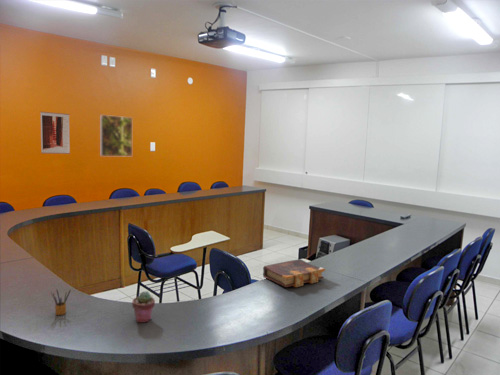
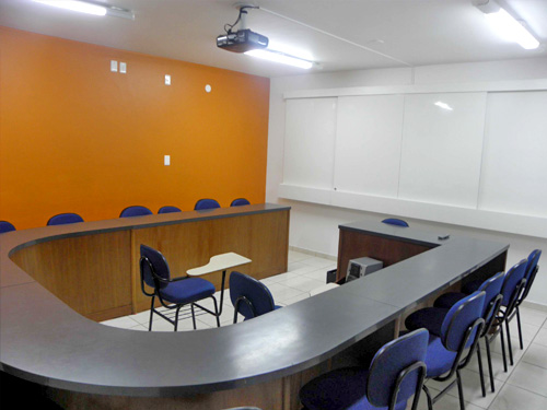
- book [262,258,326,288]
- potted succulent [131,290,156,324]
- wall art [40,111,71,155]
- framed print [99,114,133,157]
- pencil box [50,288,72,316]
